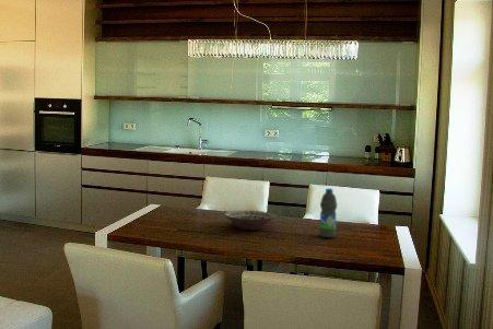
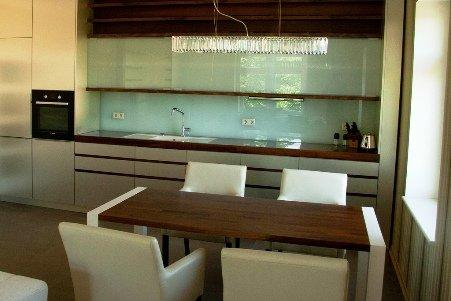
- water bottle [318,188,338,238]
- decorative bowl [224,210,277,231]
